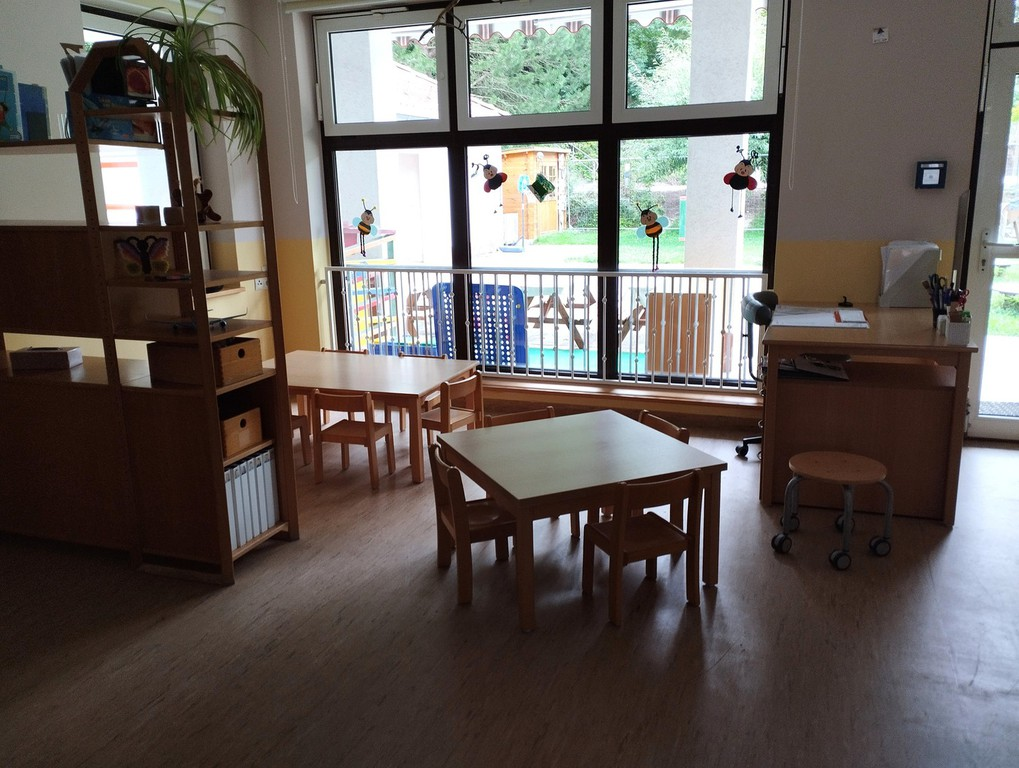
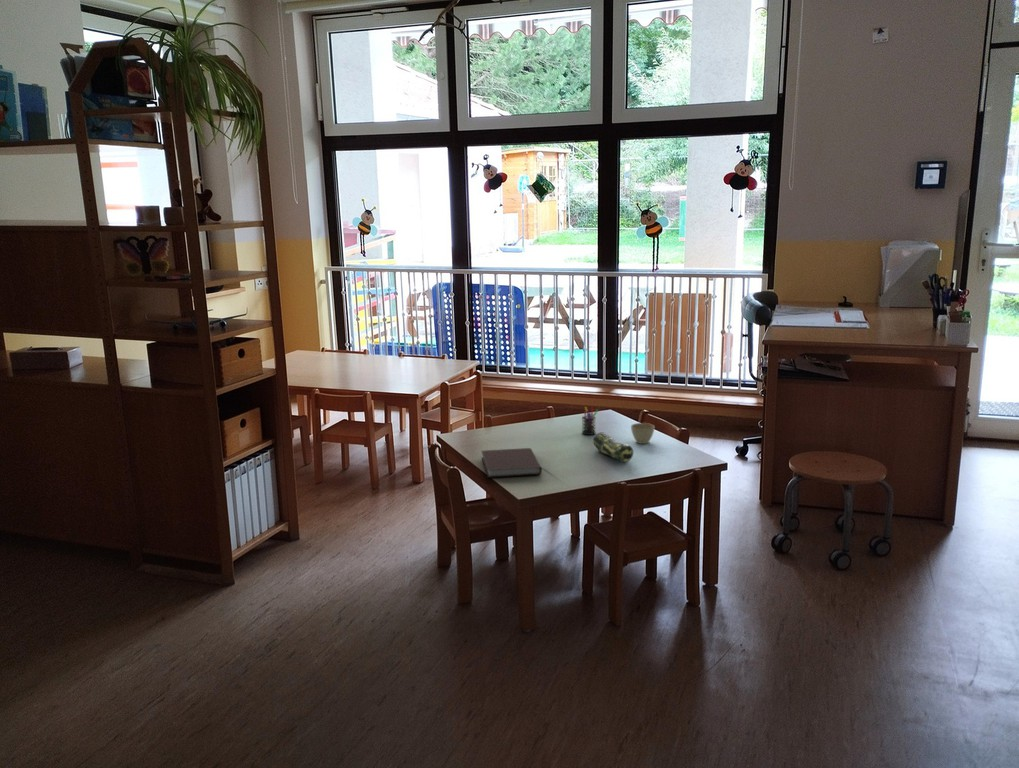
+ pen holder [581,406,599,436]
+ notebook [480,447,543,479]
+ flower pot [630,422,656,445]
+ pencil case [592,431,634,463]
